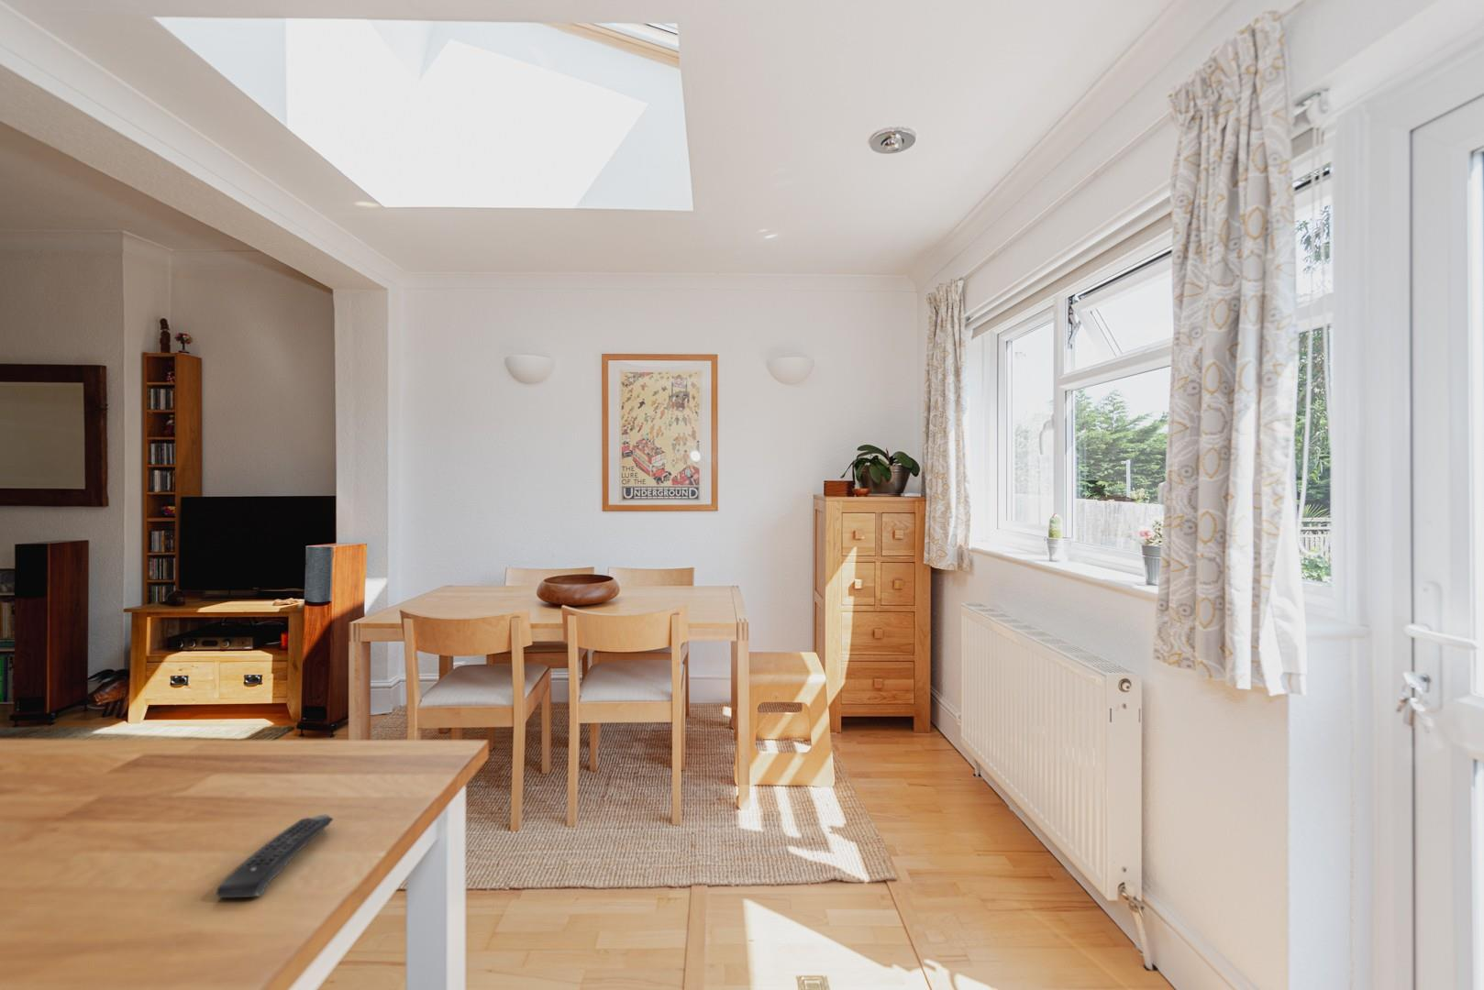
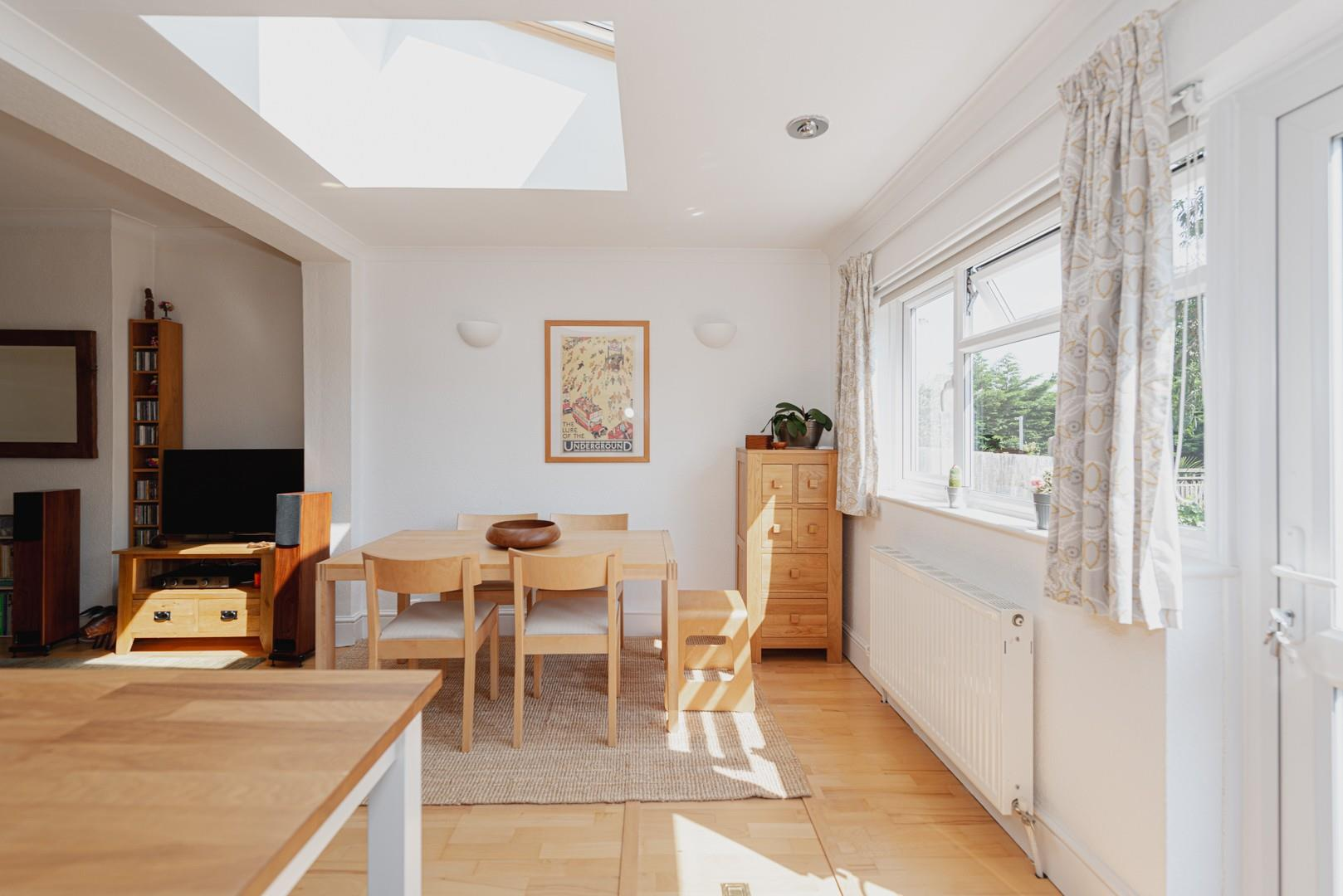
- remote control [215,814,334,898]
